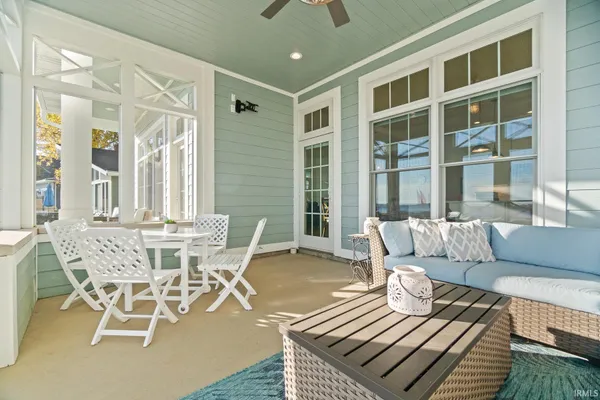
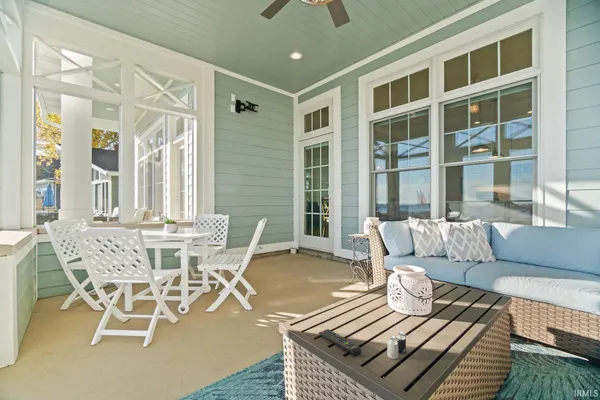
+ remote control [318,328,362,357]
+ candle [386,330,407,360]
